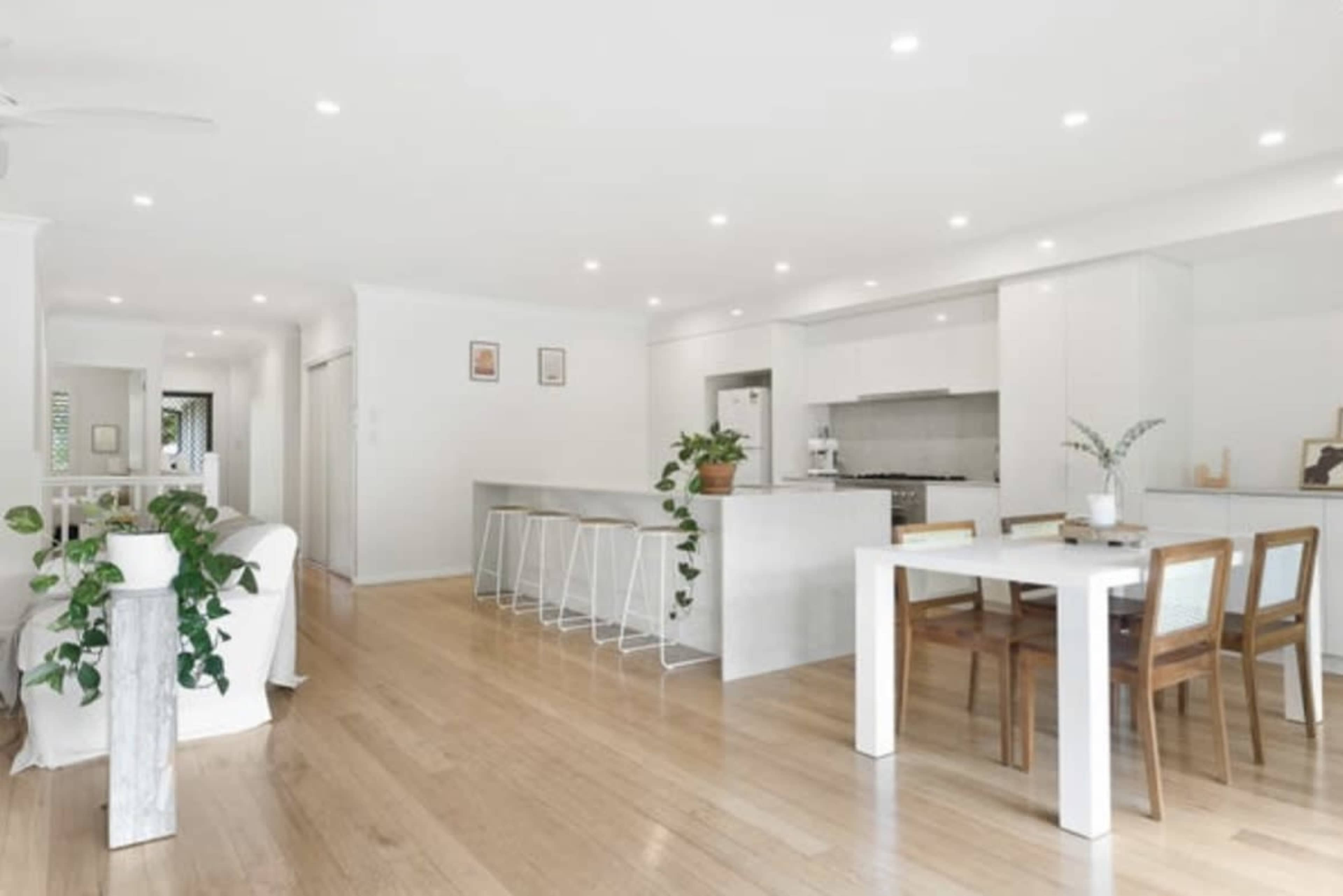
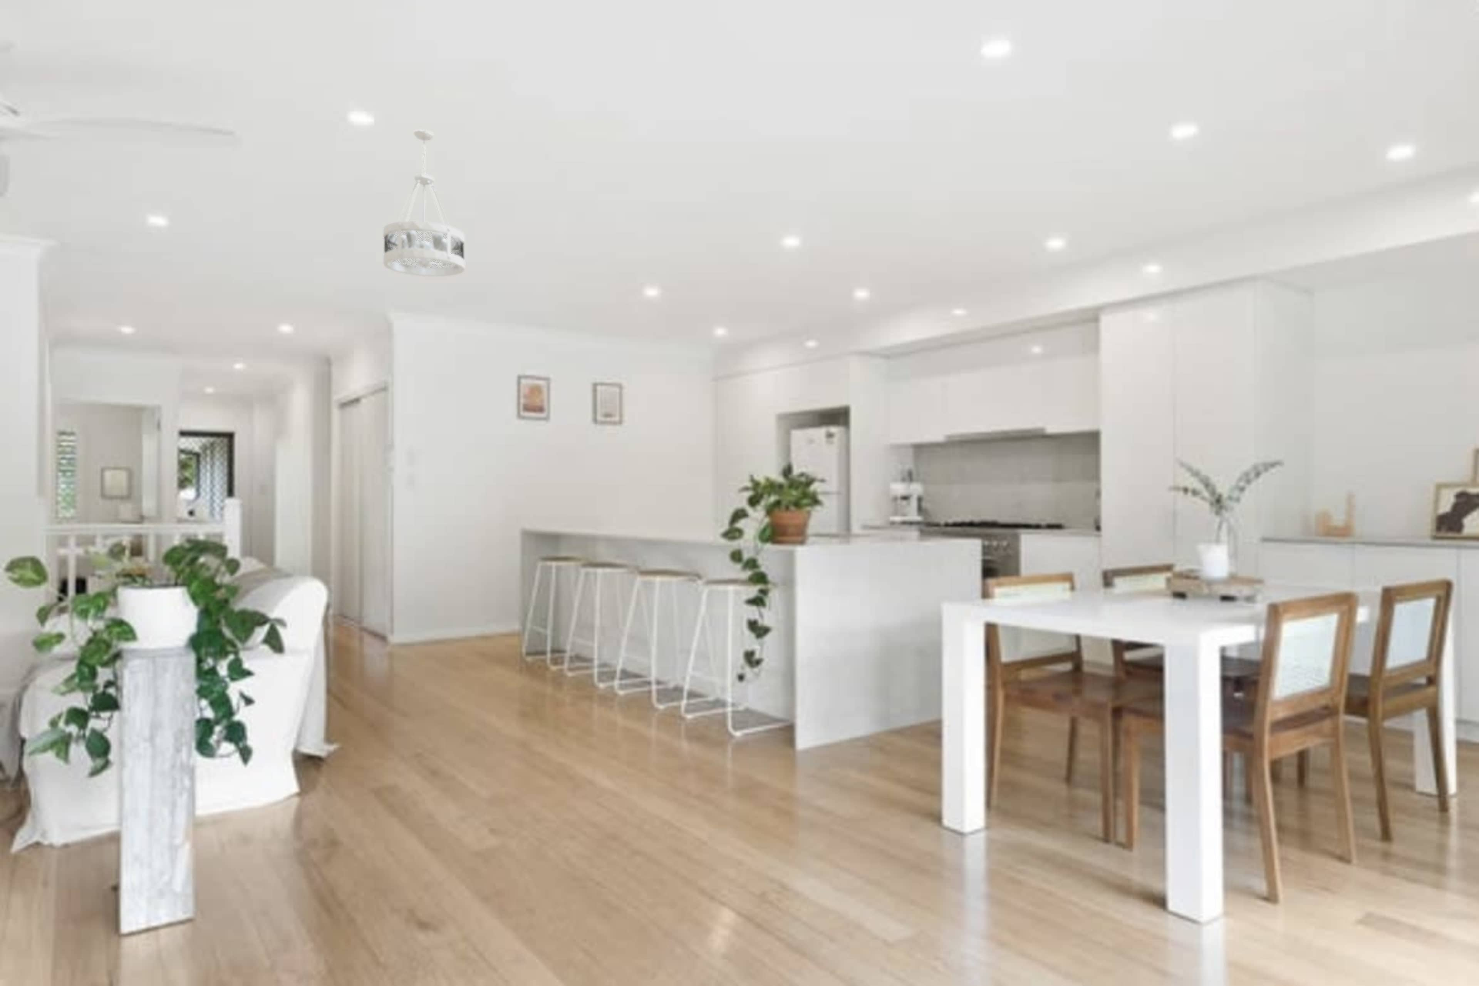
+ ceiling light fixture [383,130,465,277]
